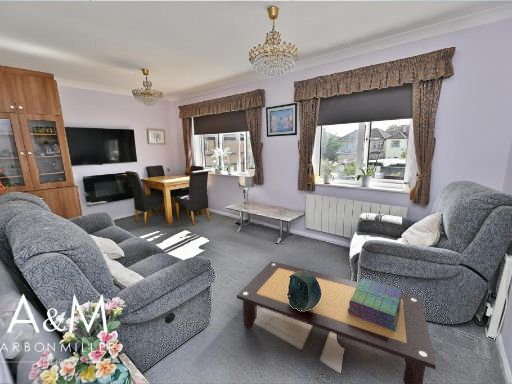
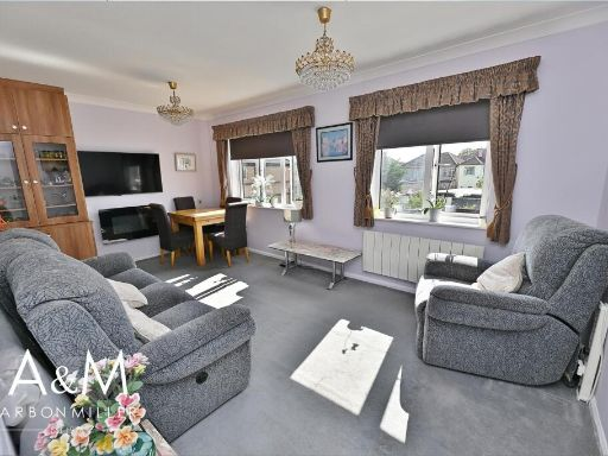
- stack of books [347,277,402,332]
- coffee table [236,260,437,384]
- decorative bowl [287,271,322,311]
